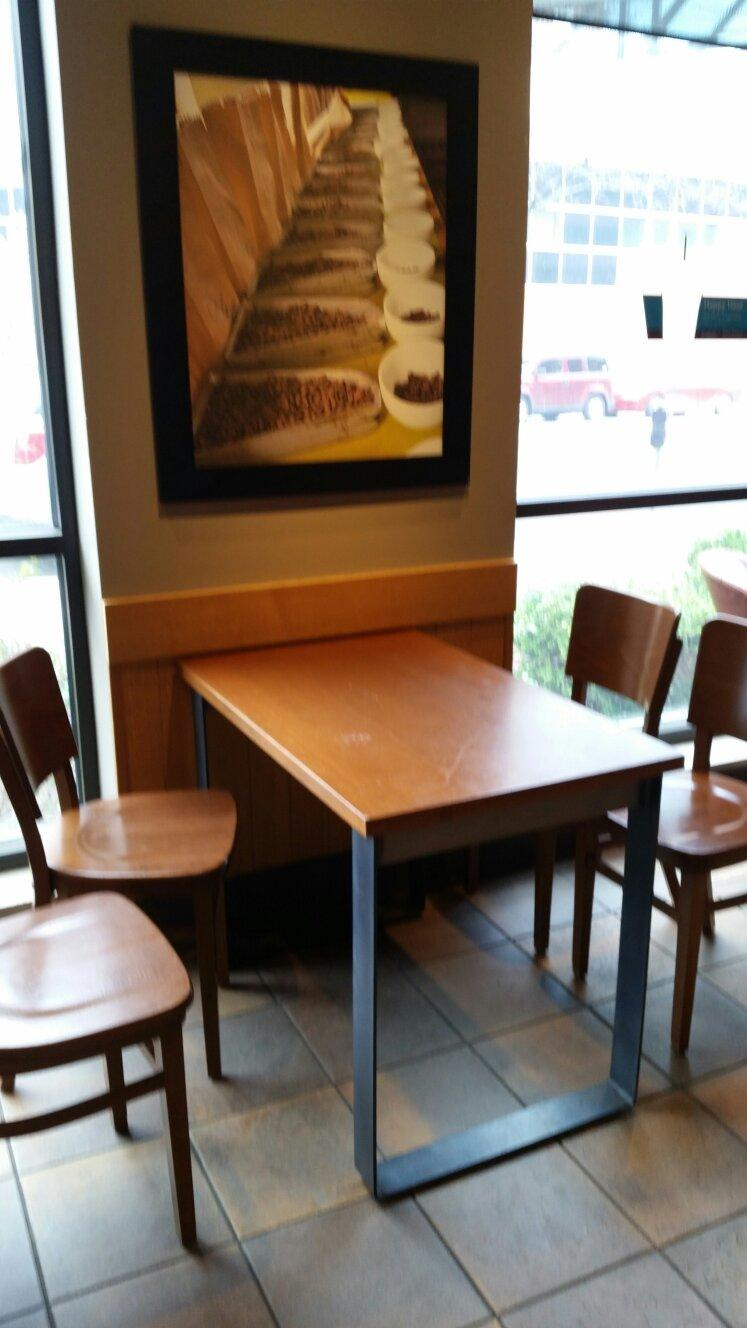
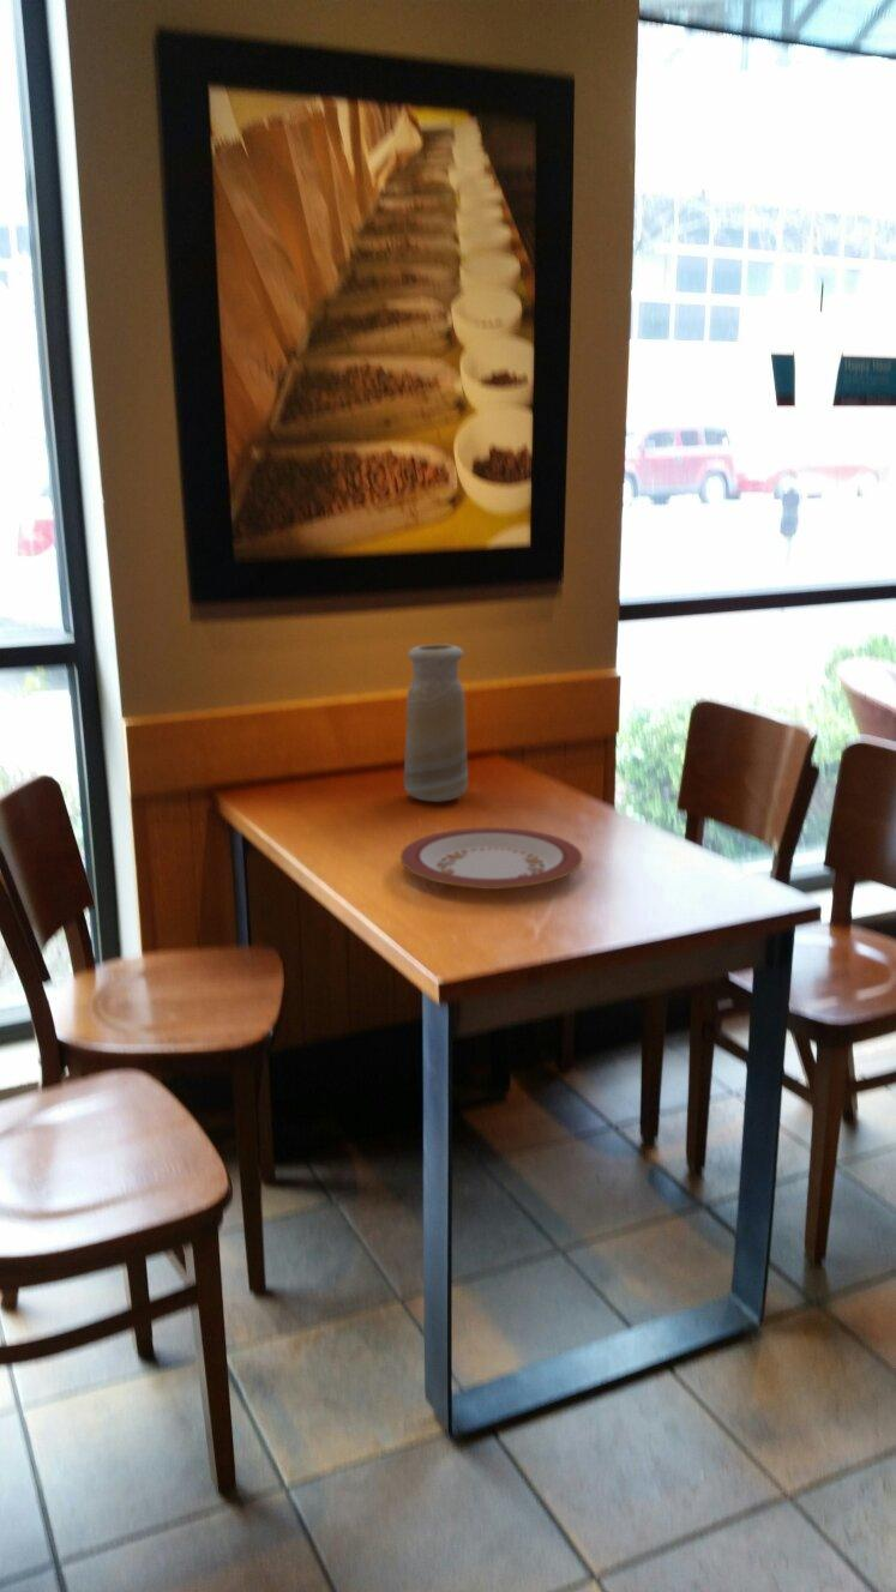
+ vase [403,643,469,803]
+ plate [399,826,584,891]
